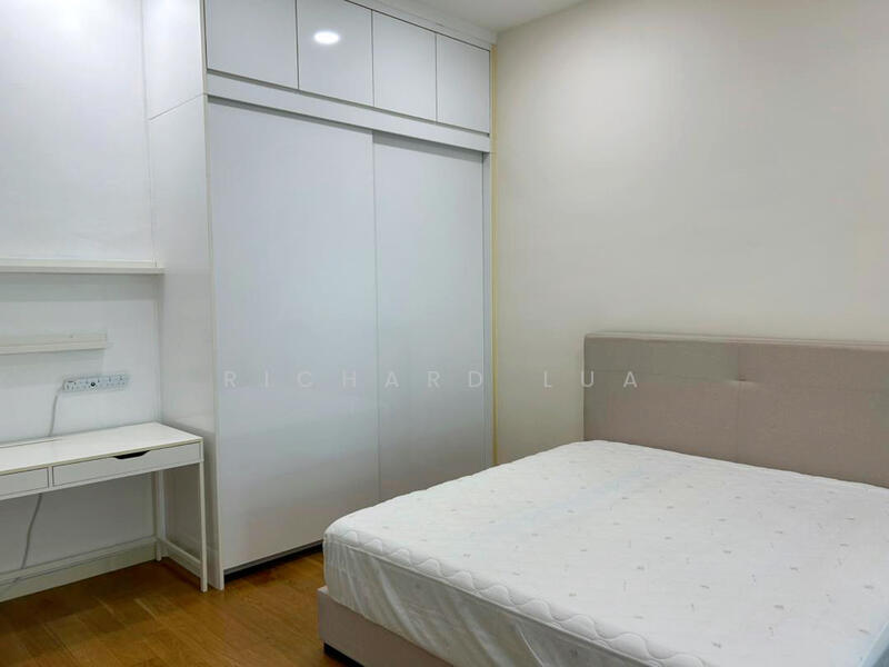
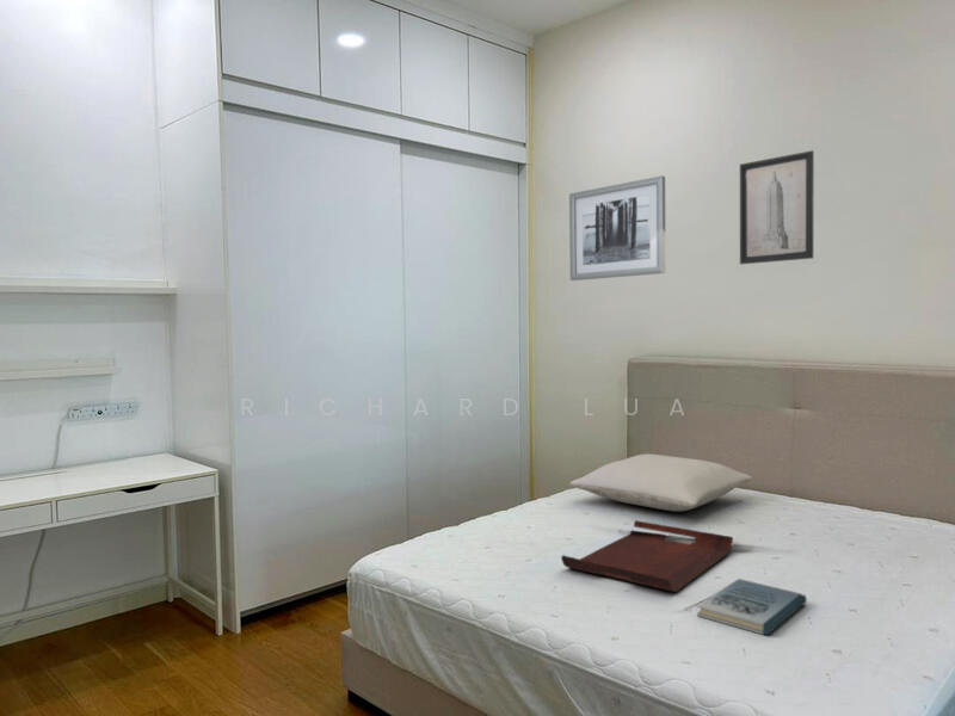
+ wall art [568,174,667,282]
+ wall art [739,149,815,265]
+ serving tray [560,519,734,593]
+ pillow [568,452,753,512]
+ book [696,578,808,636]
